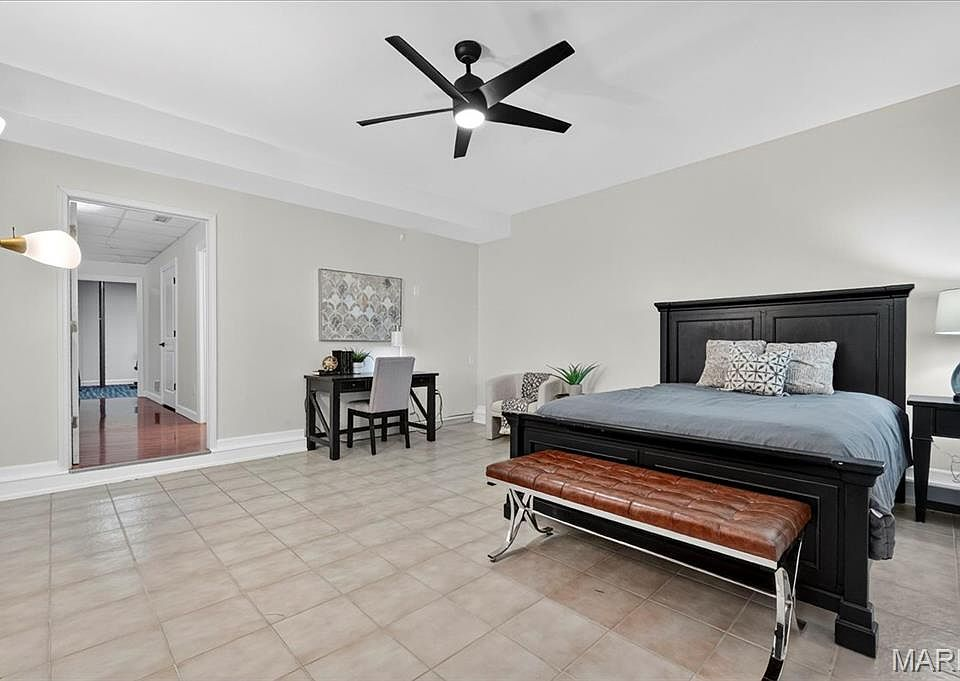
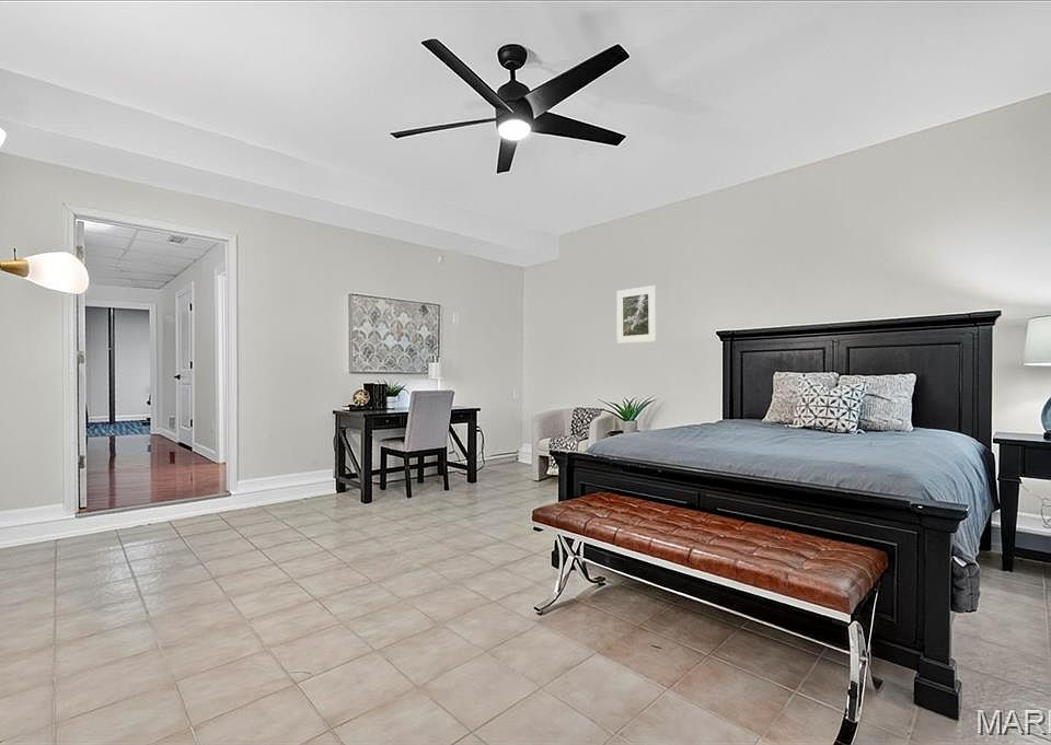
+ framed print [615,284,657,345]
